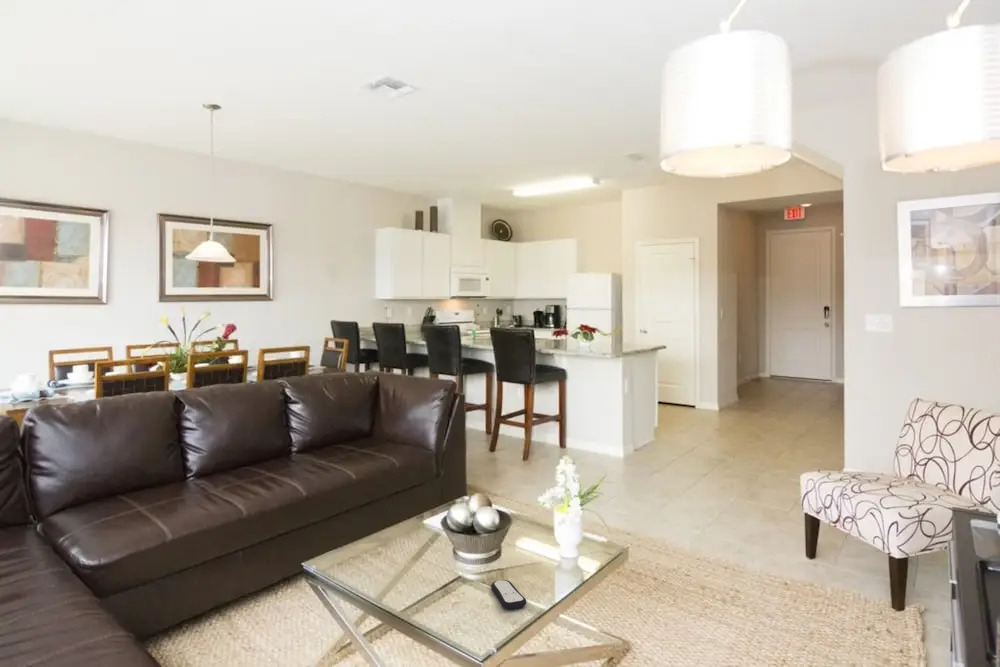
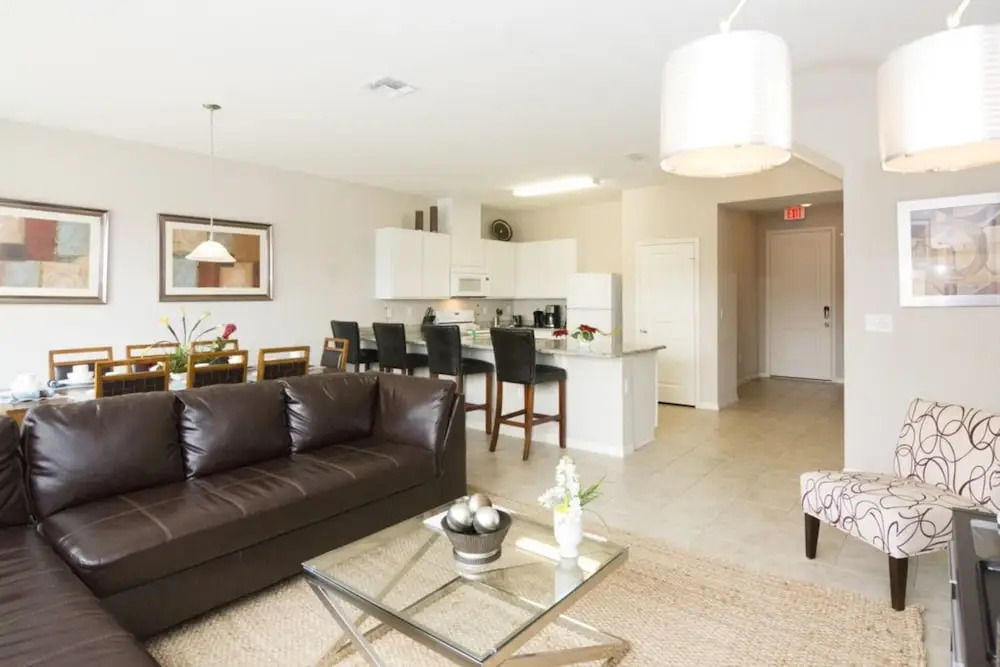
- remote control [490,579,527,610]
